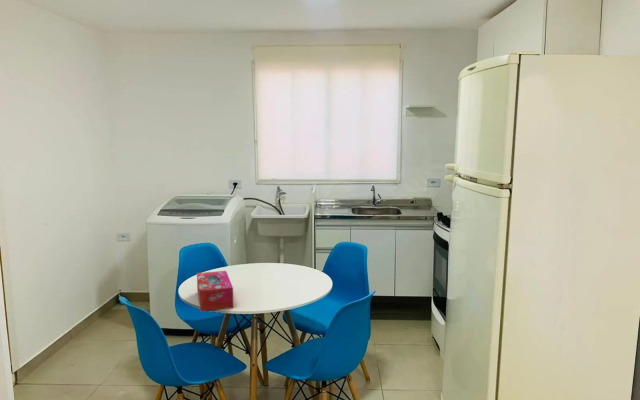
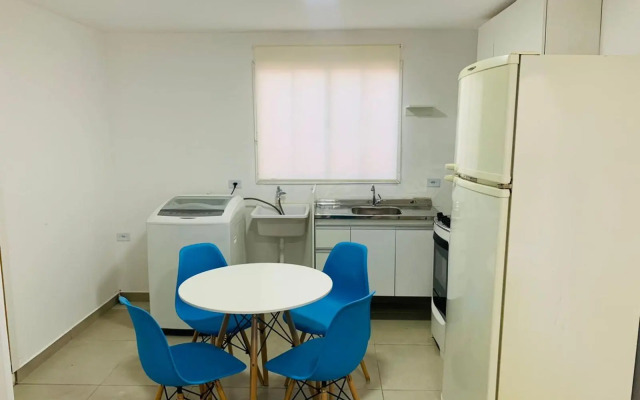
- tissue box [196,270,234,312]
